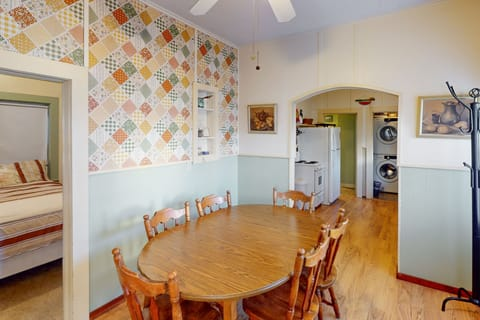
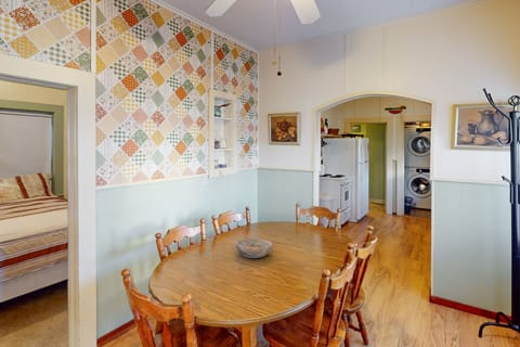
+ bowl [235,237,273,259]
